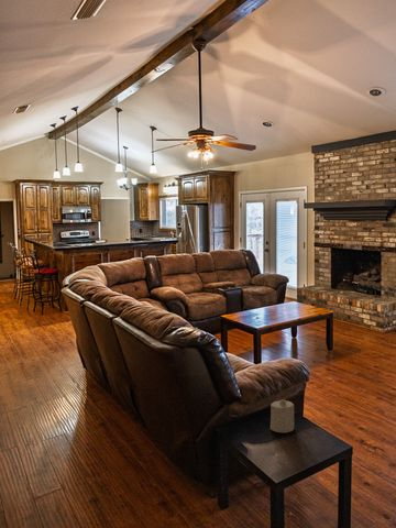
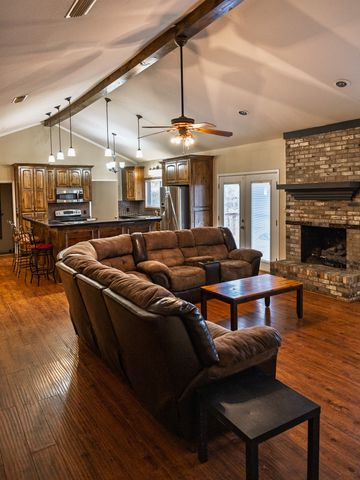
- candle [270,398,295,433]
